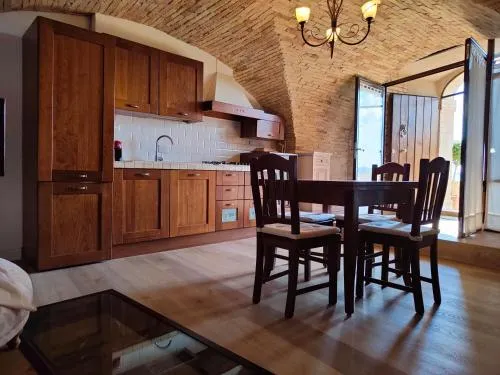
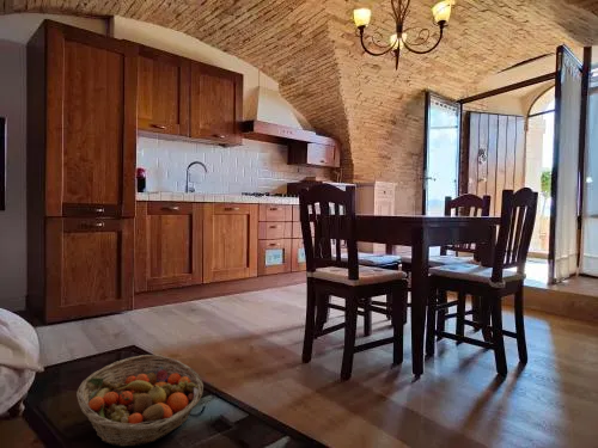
+ fruit basket [75,354,205,448]
